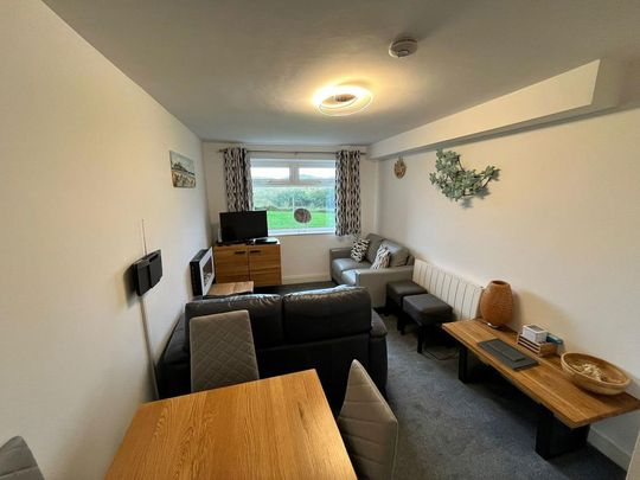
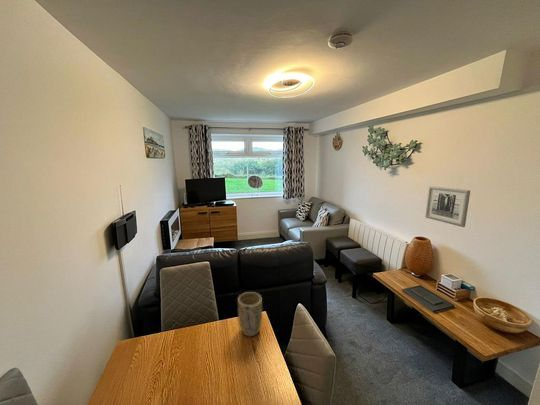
+ plant pot [237,291,263,337]
+ wall art [425,185,471,228]
